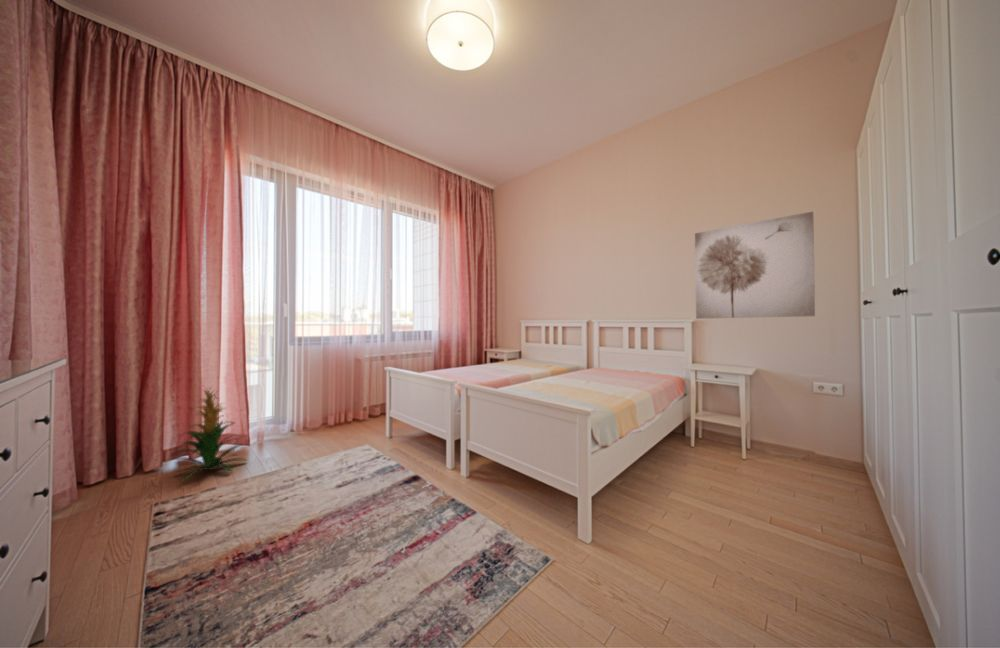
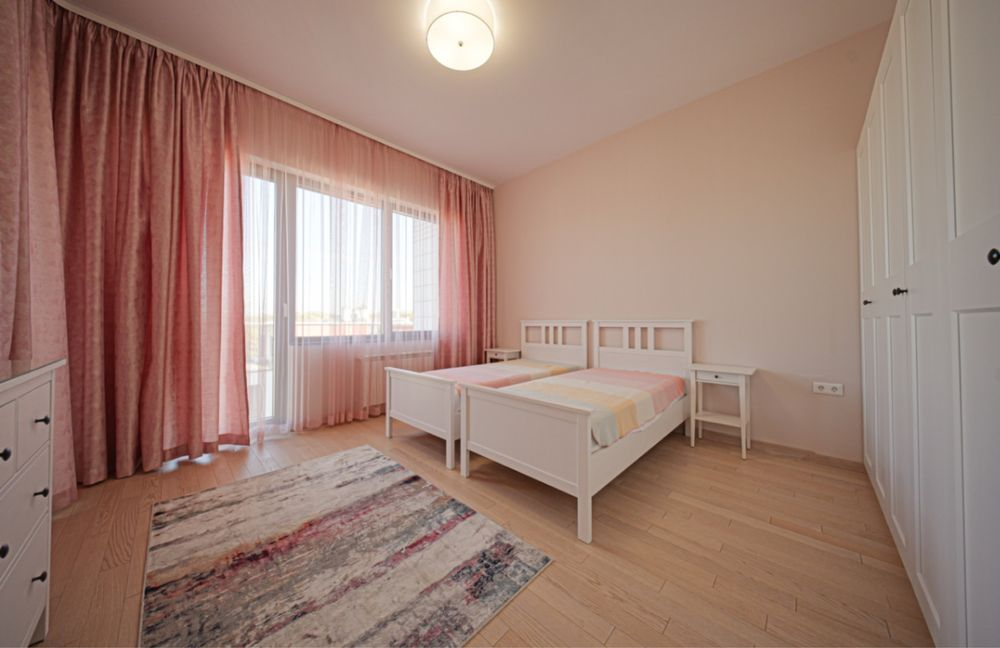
- indoor plant [168,383,249,482]
- wall art [694,211,816,320]
